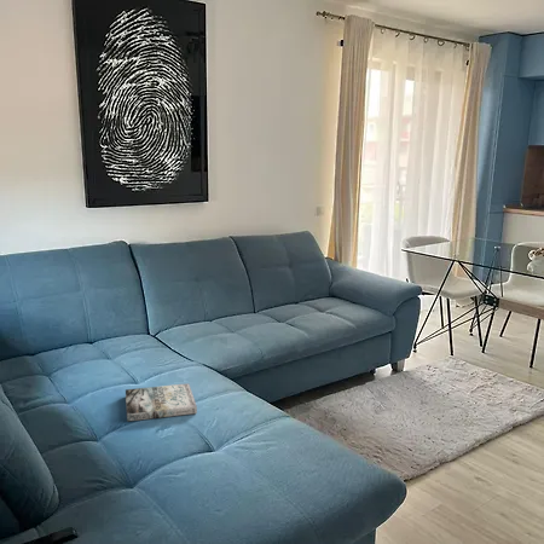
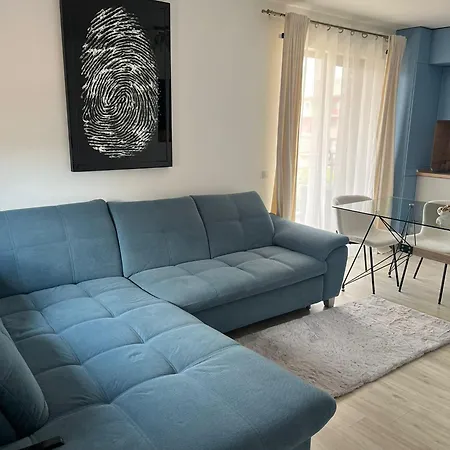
- book [125,382,198,422]
